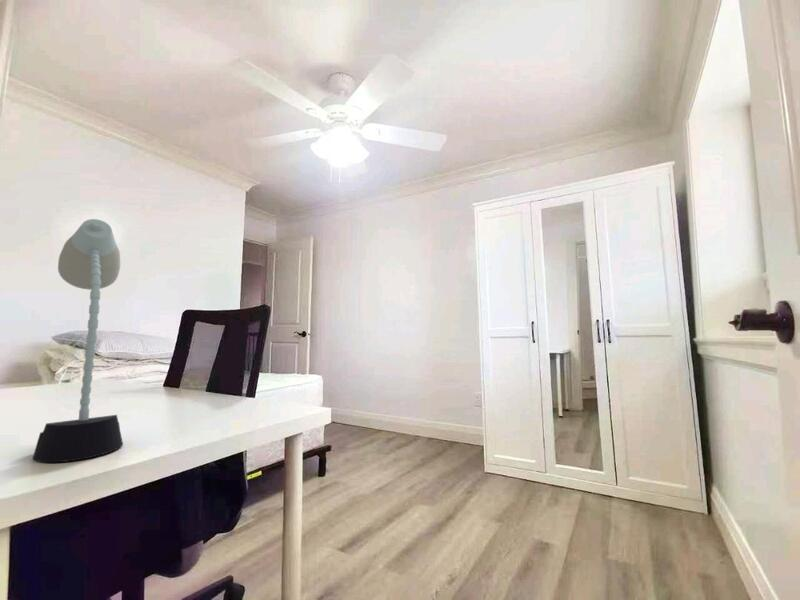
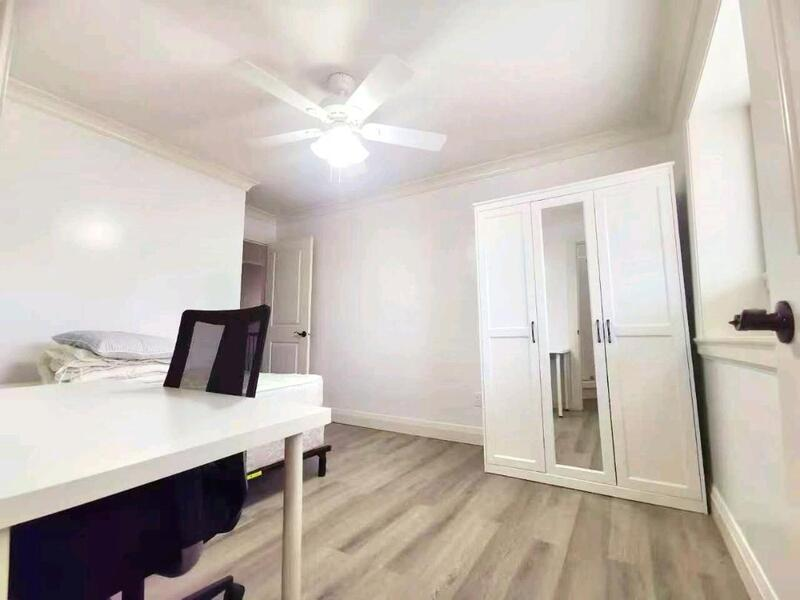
- desk lamp [31,218,124,464]
